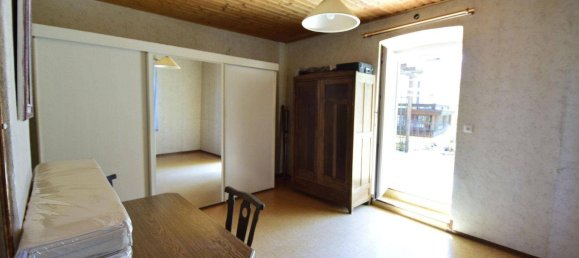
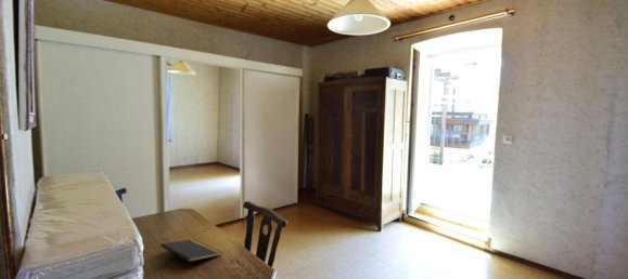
+ notepad [159,238,223,270]
